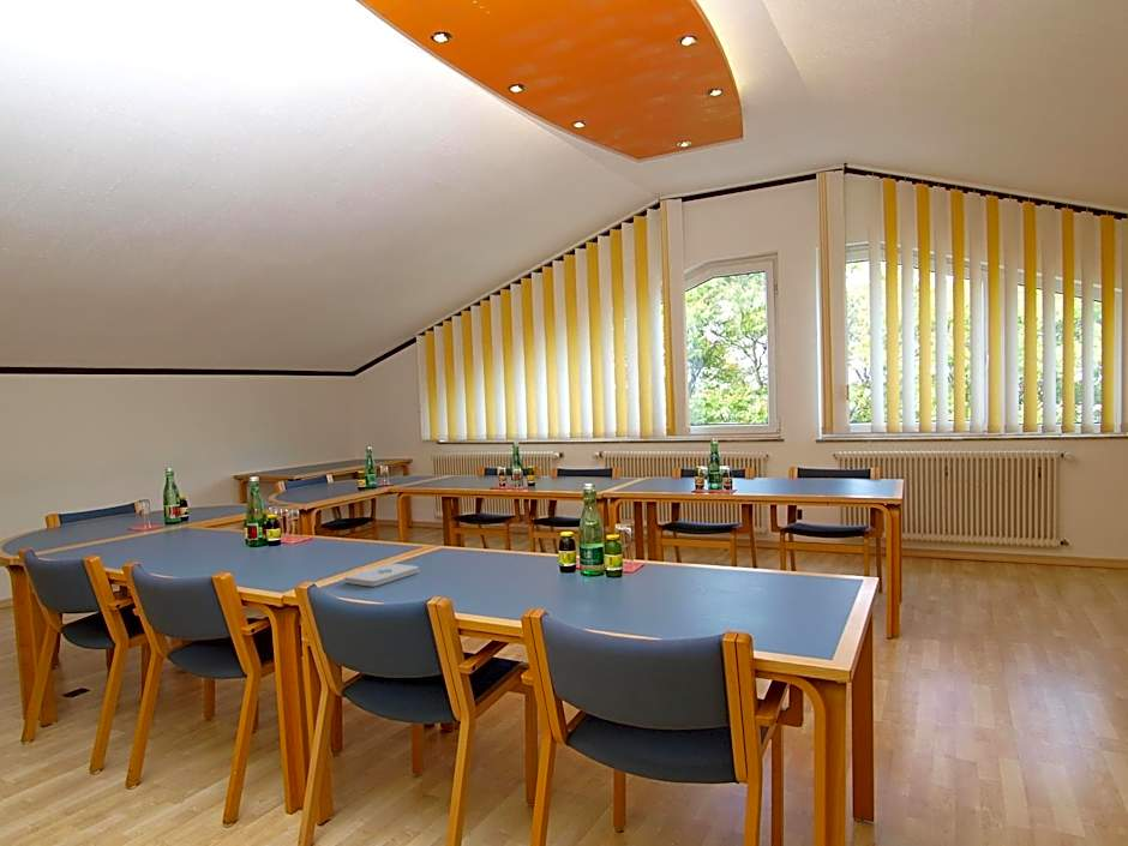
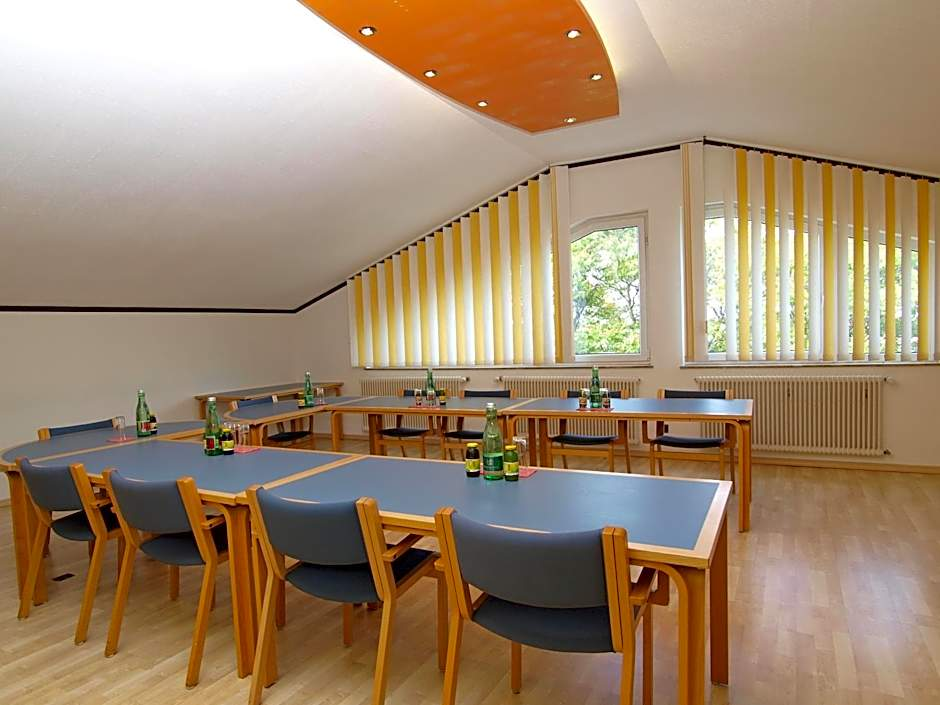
- notepad [343,562,420,588]
